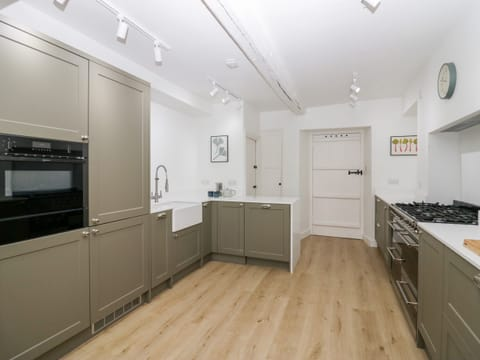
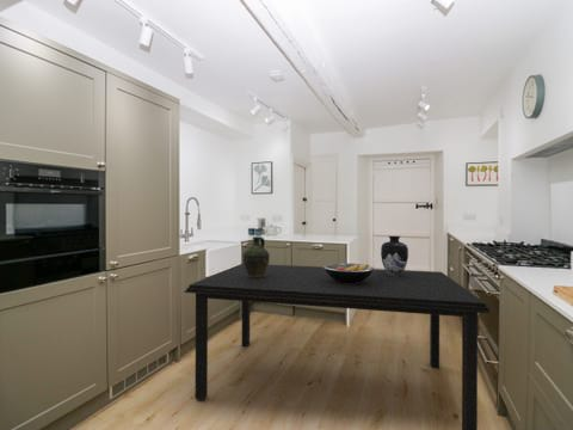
+ ceramic jug [241,235,271,277]
+ vase [380,235,409,276]
+ dining table [183,263,494,430]
+ fruit bowl [322,262,375,283]
